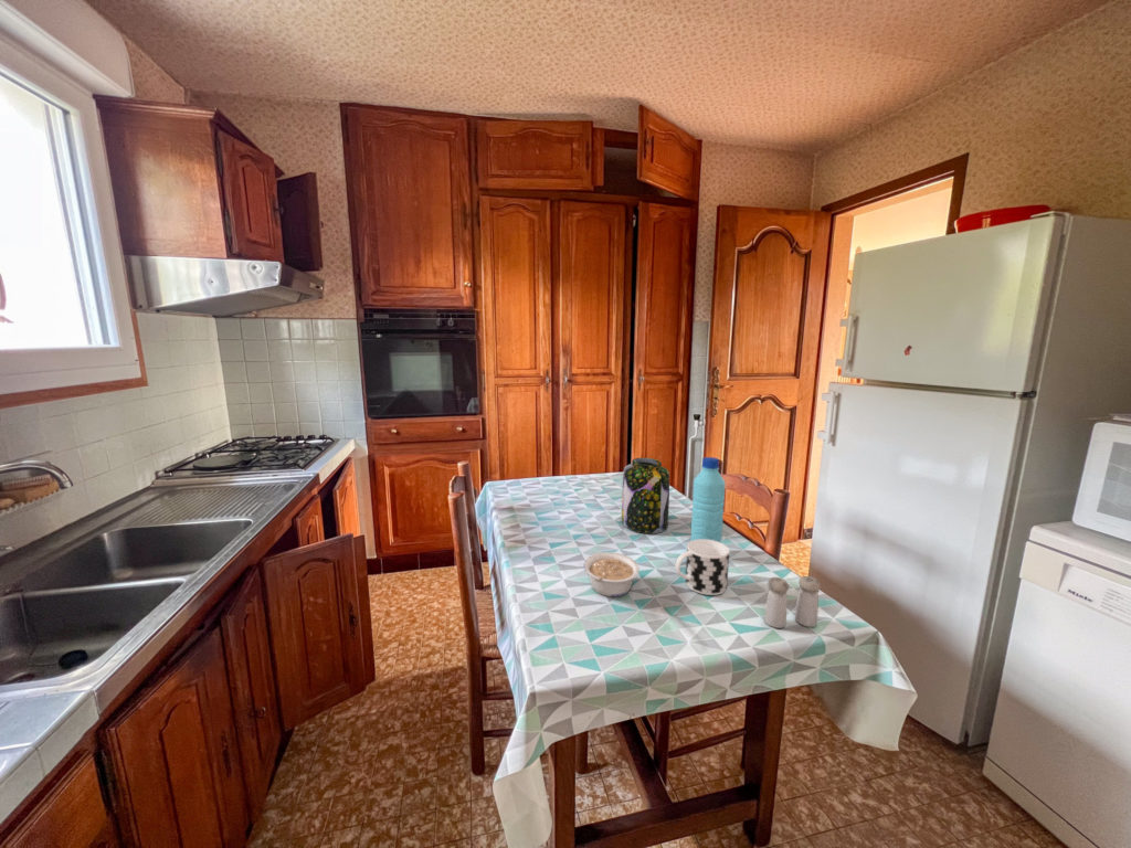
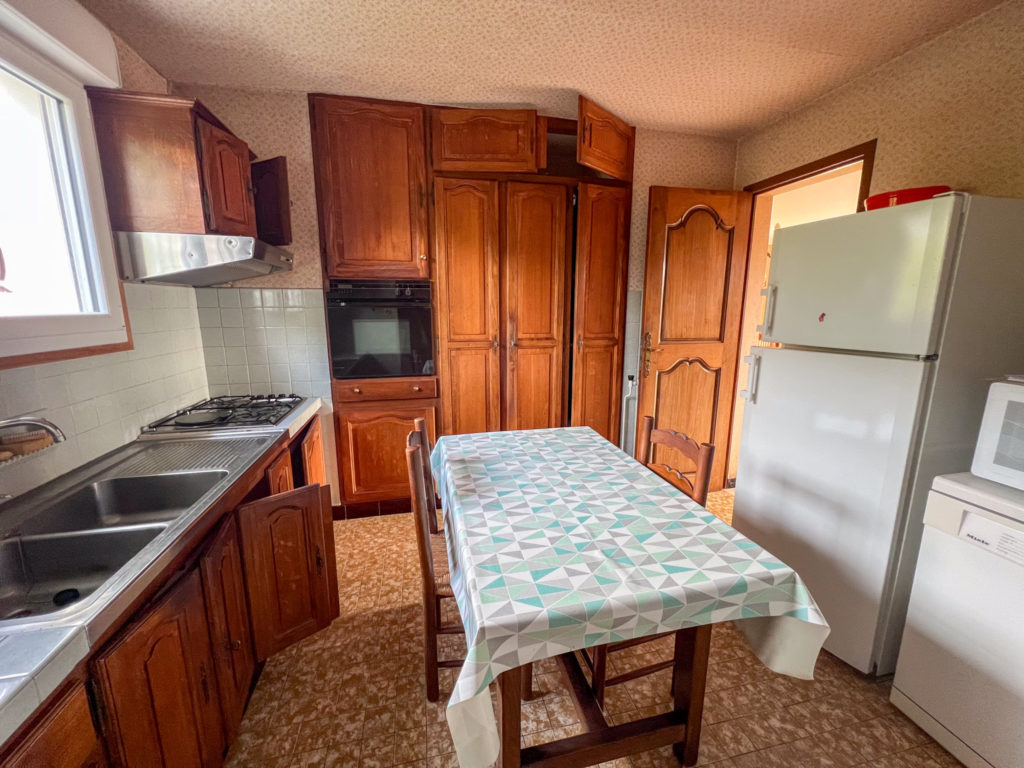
- cup [675,540,730,596]
- legume [582,551,641,597]
- salt and pepper shaker [763,575,822,629]
- jar [621,457,670,534]
- water bottle [689,456,727,543]
